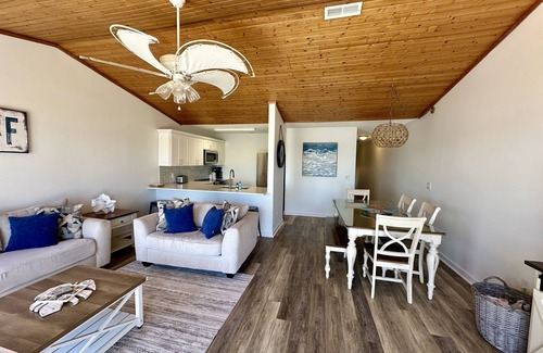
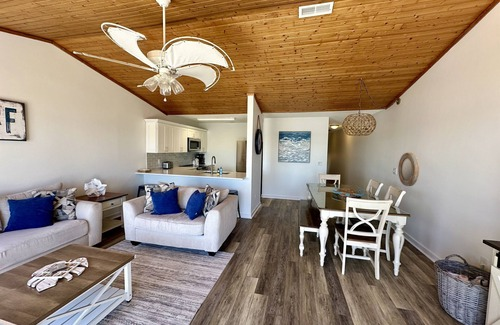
+ home mirror [397,152,420,187]
